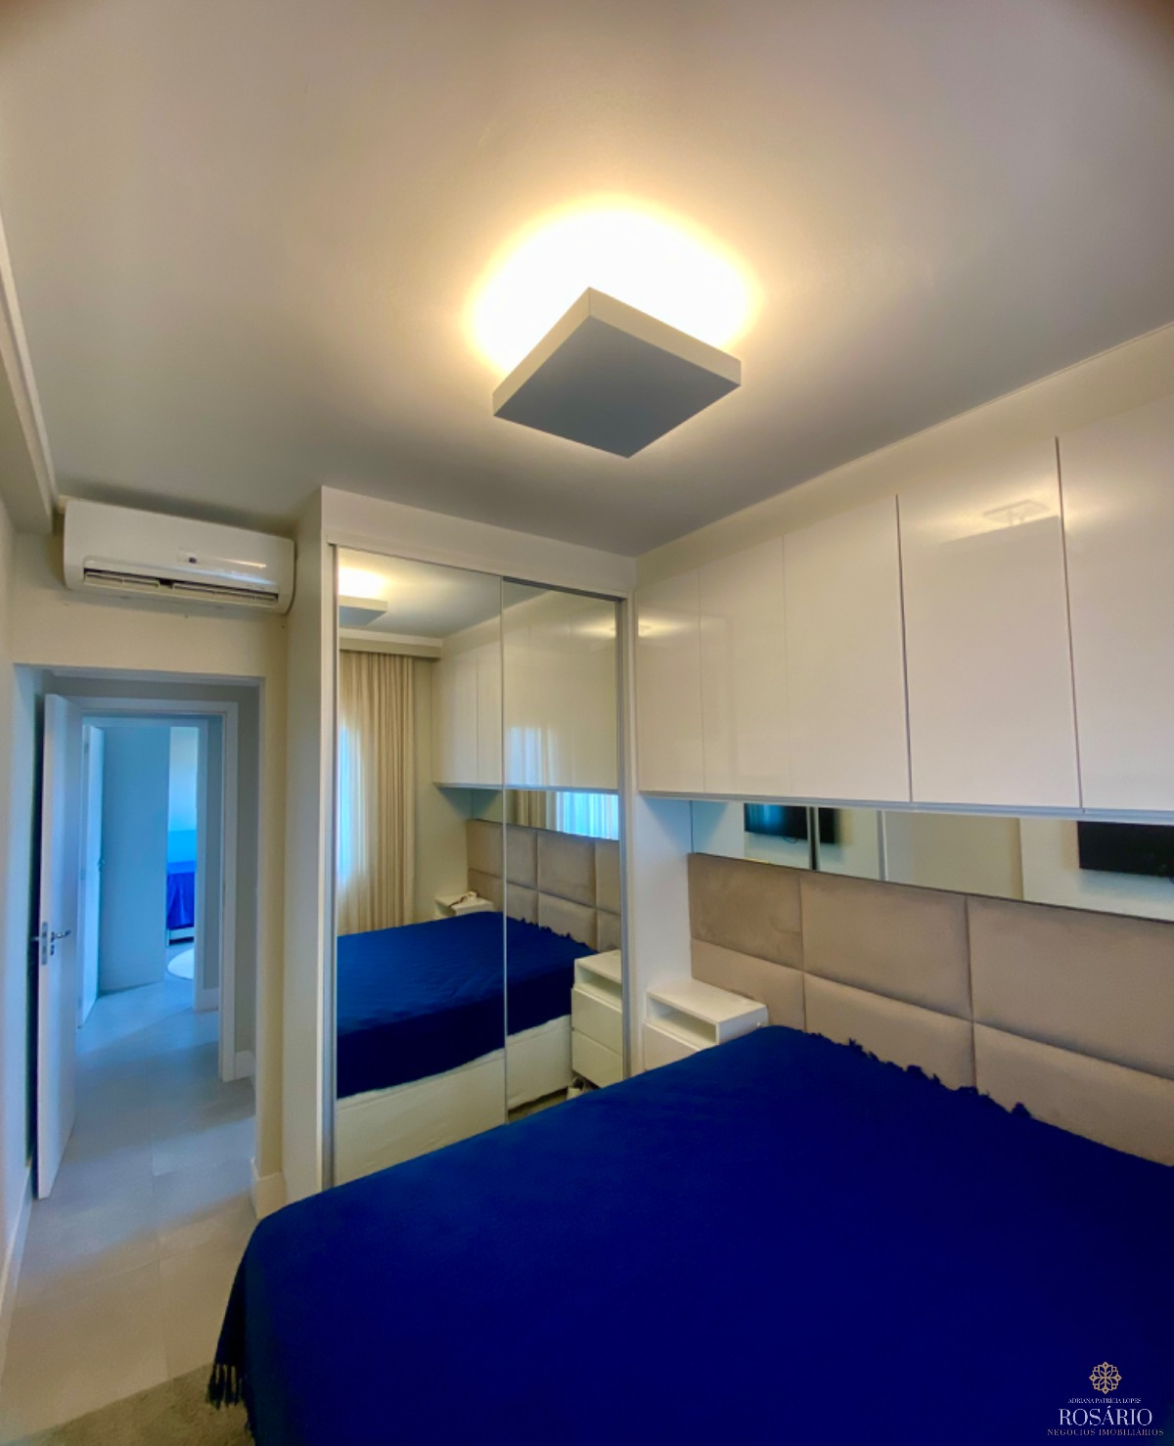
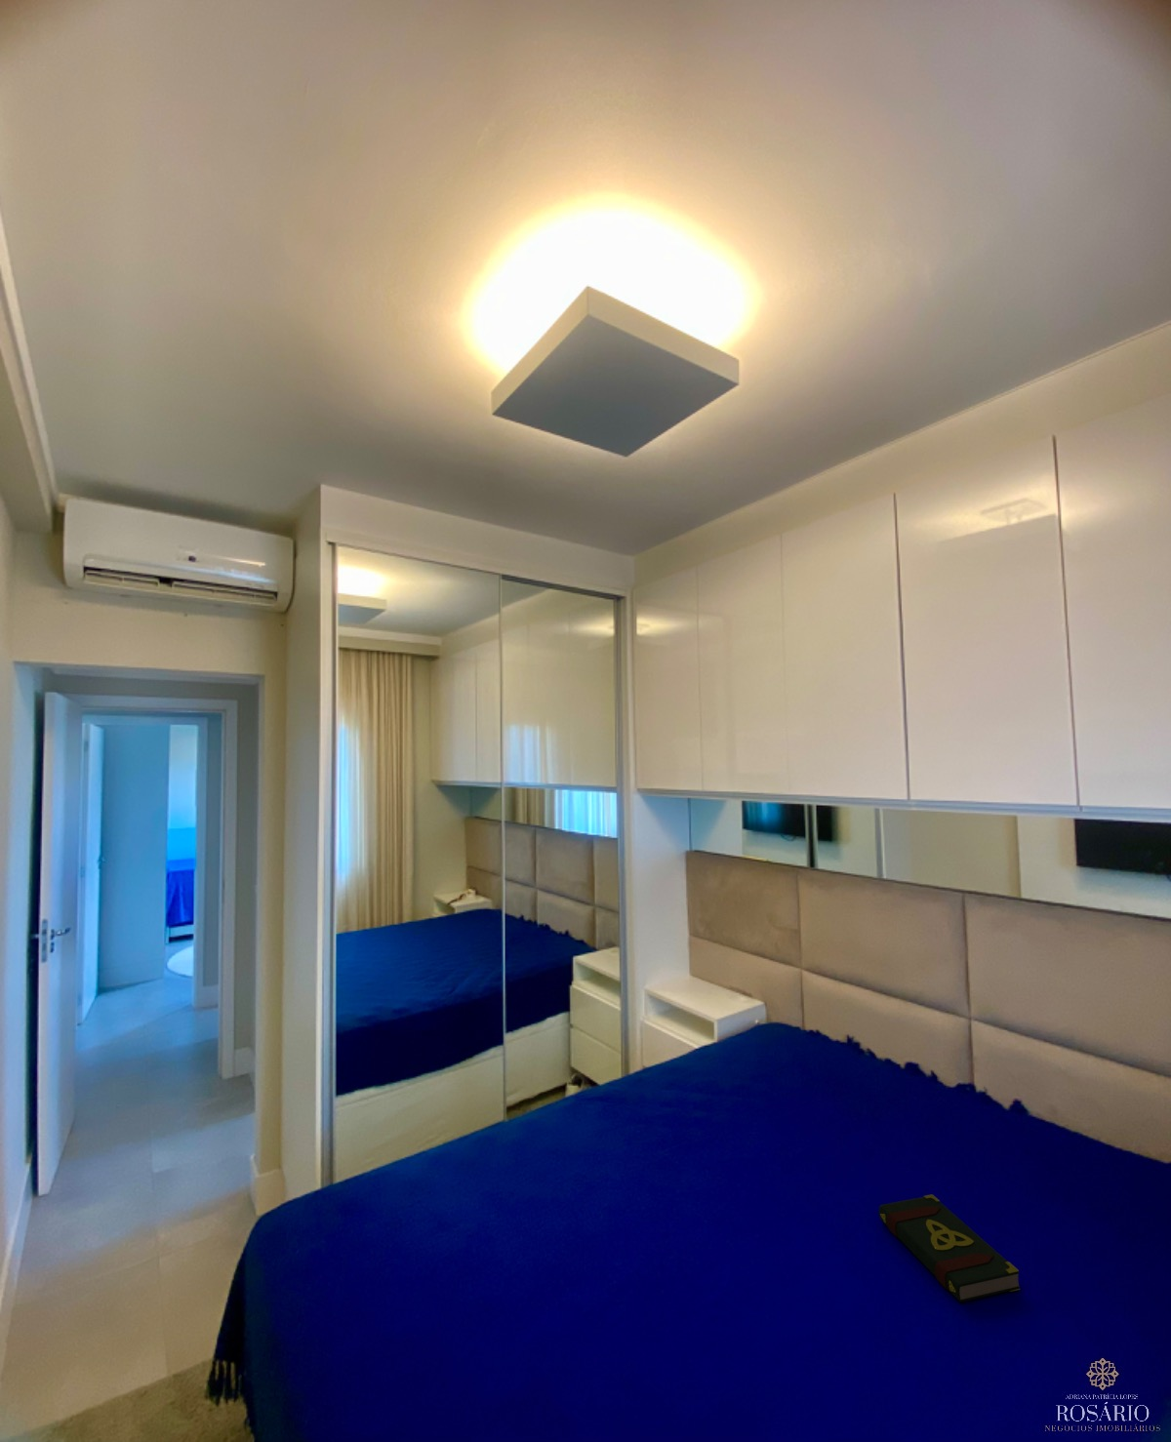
+ book [878,1194,1020,1302]
